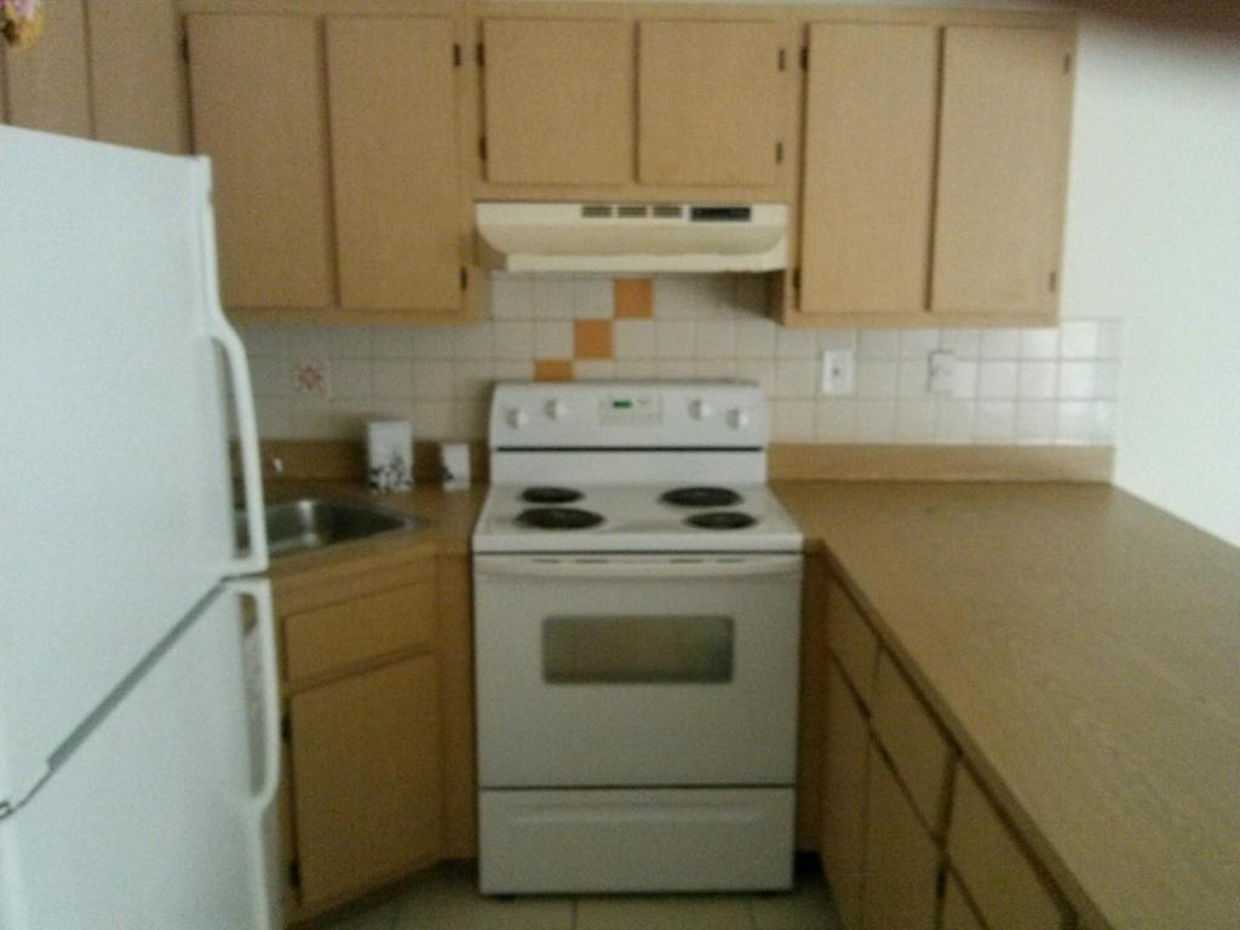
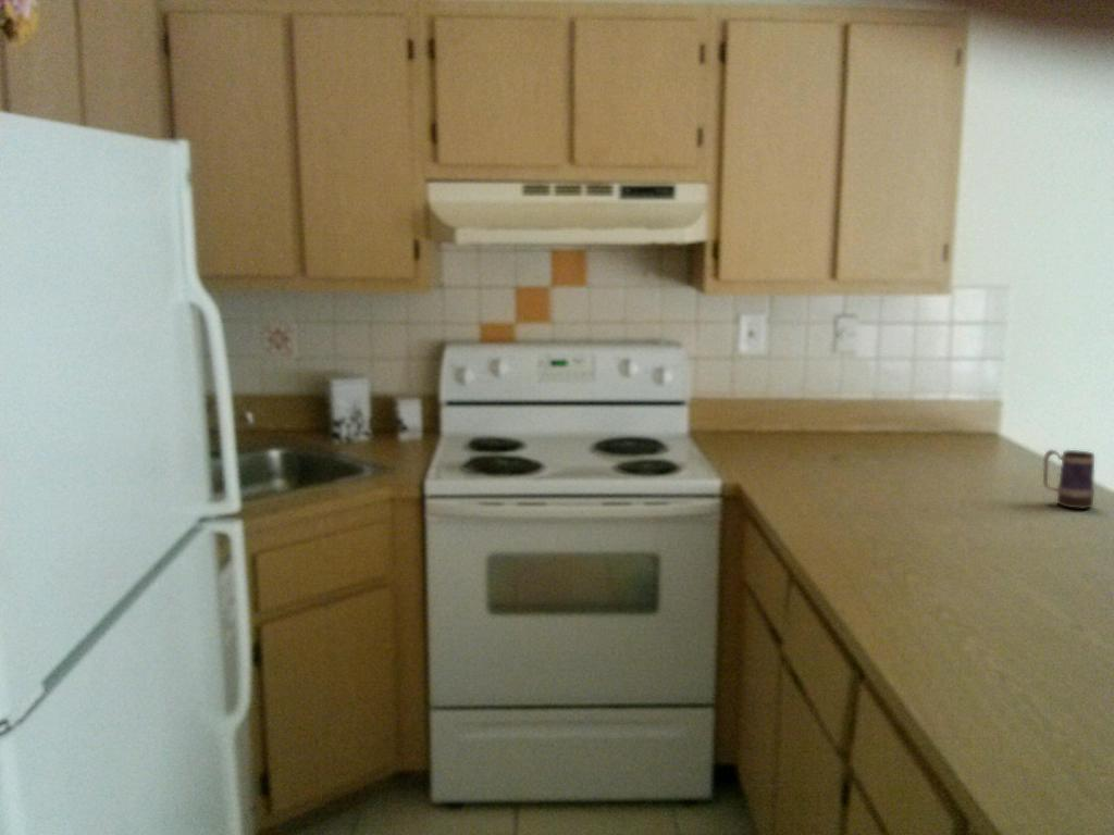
+ mug [1042,449,1096,510]
